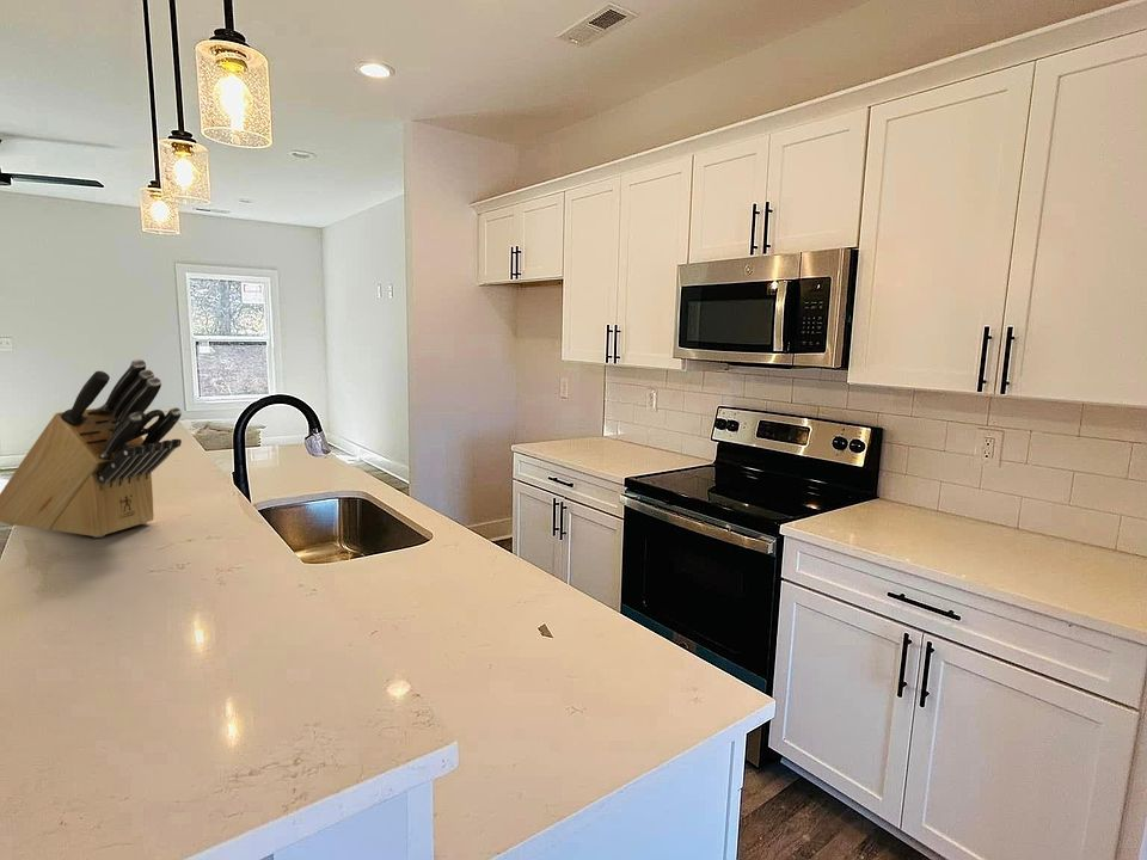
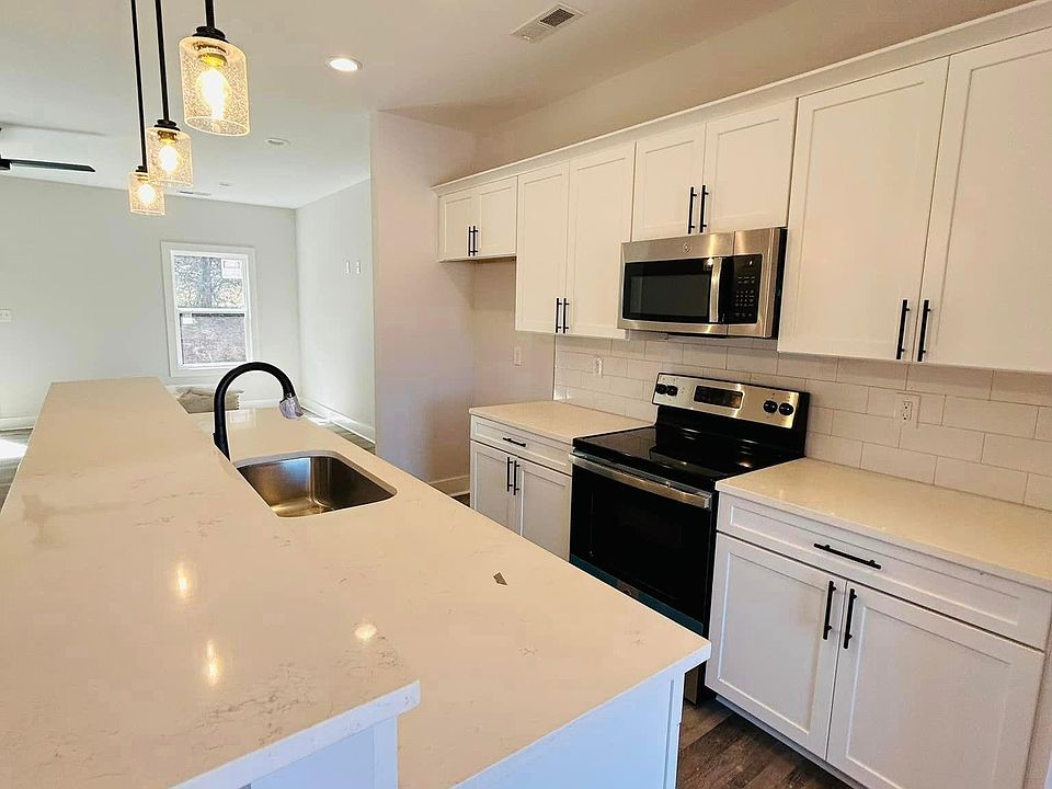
- knife block [0,358,183,539]
